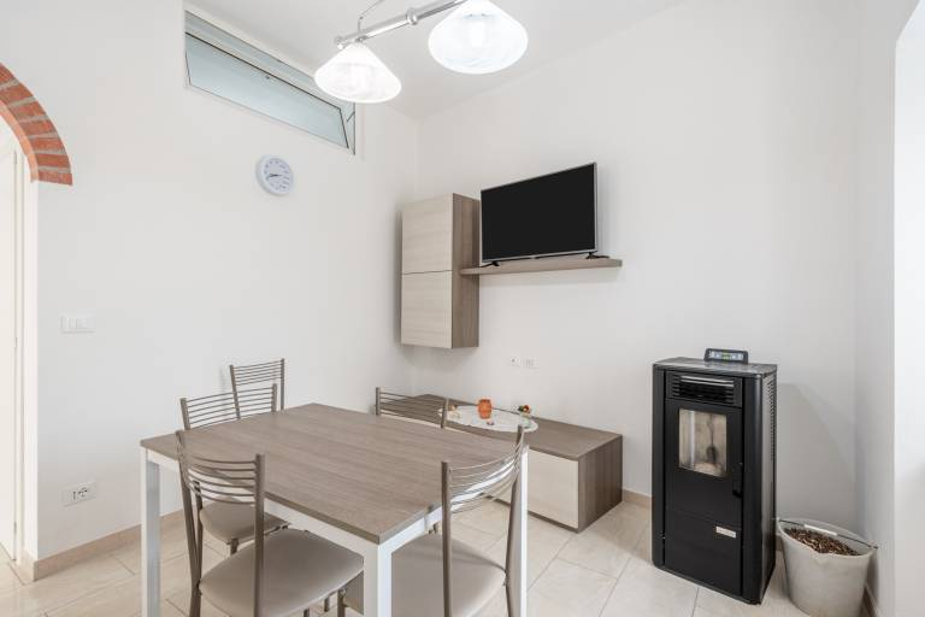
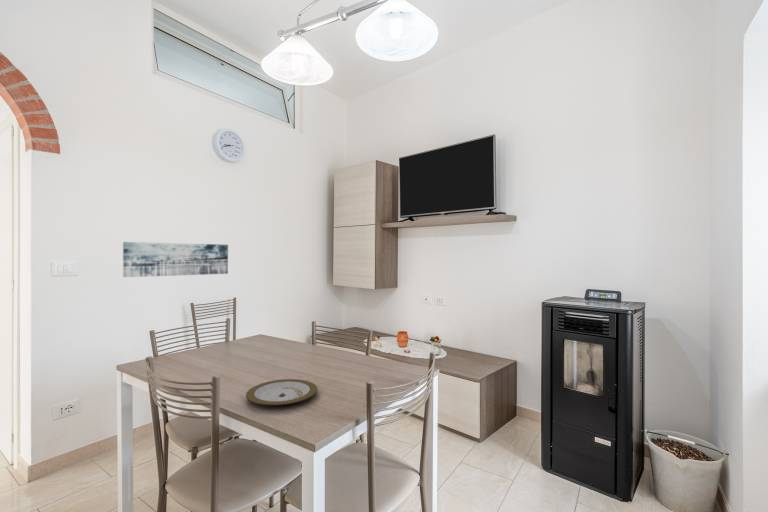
+ wall art [122,241,229,278]
+ plate [245,378,318,406]
